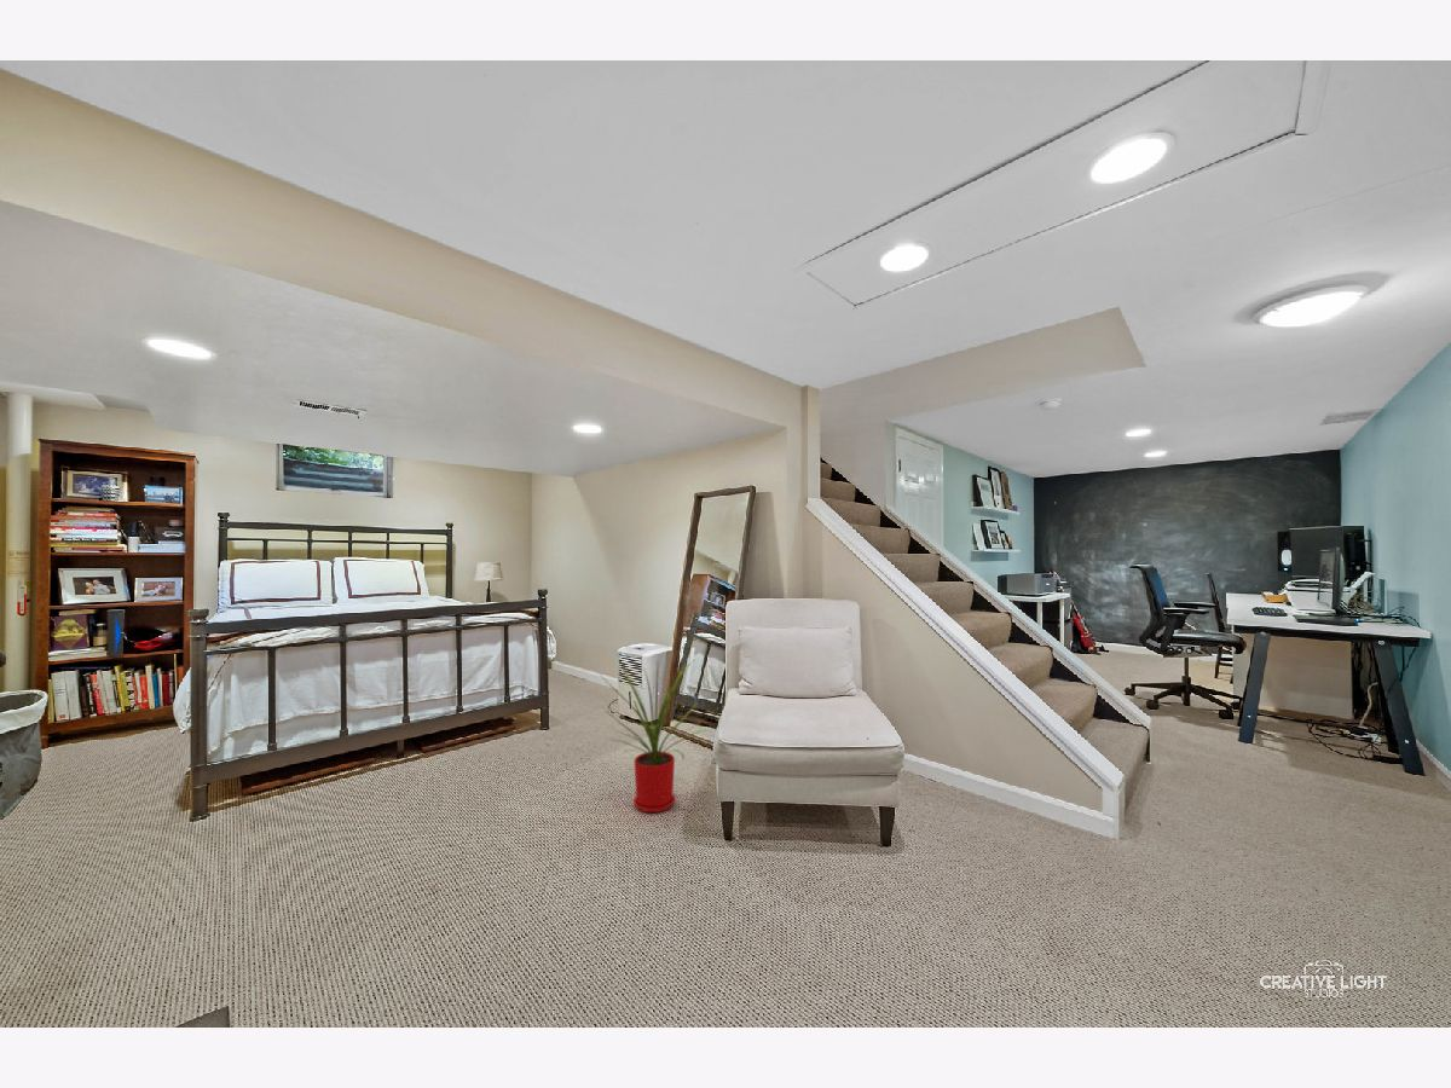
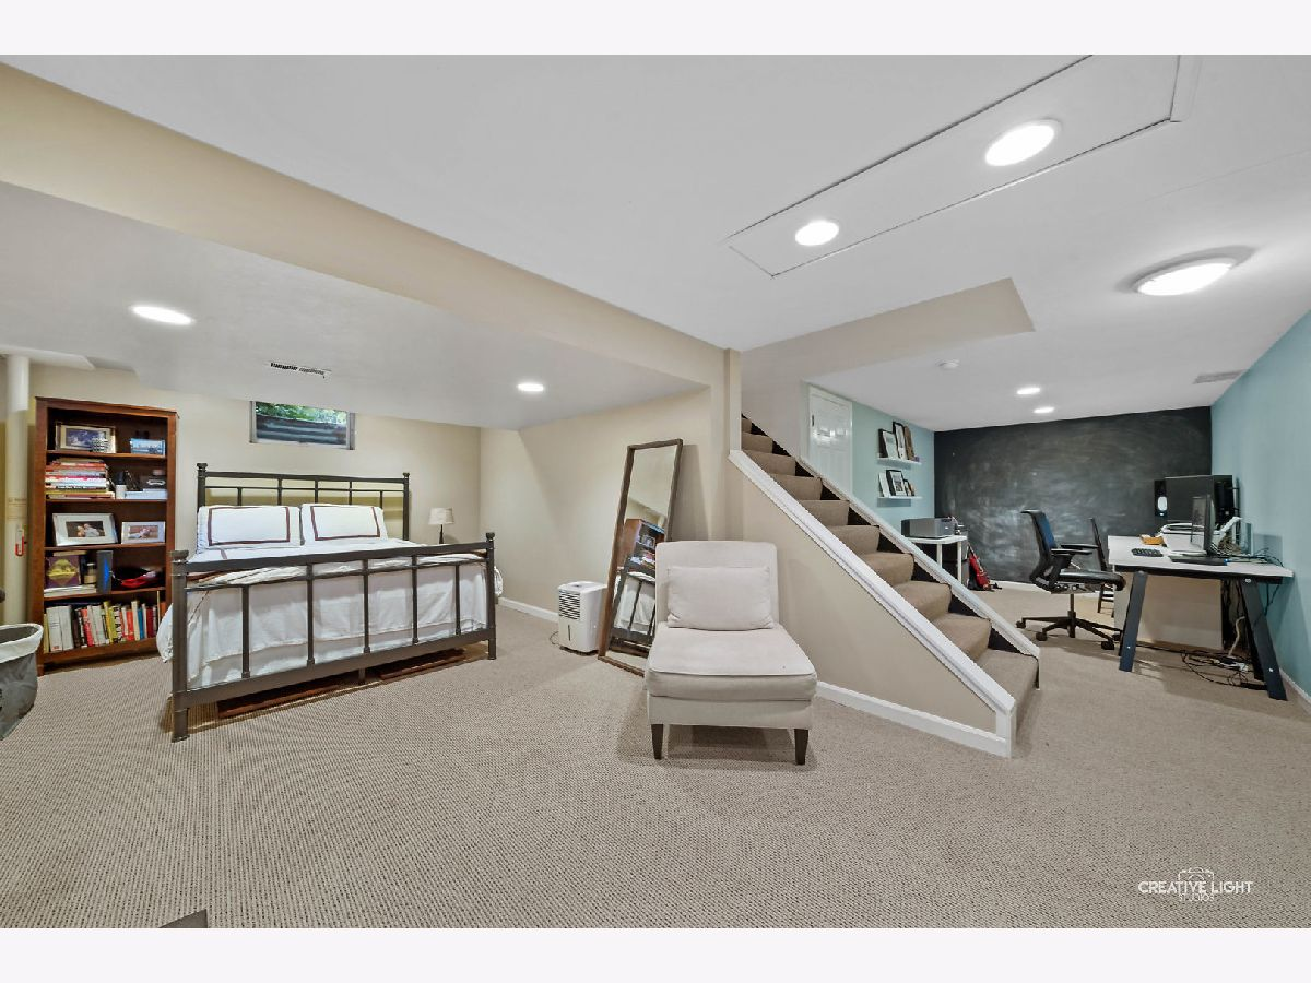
- house plant [599,660,713,814]
